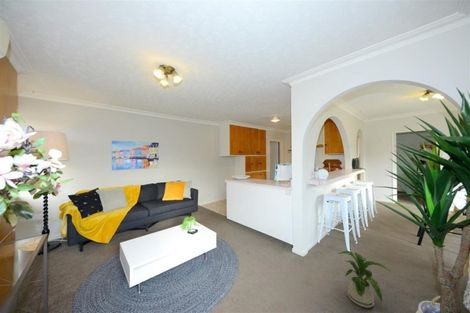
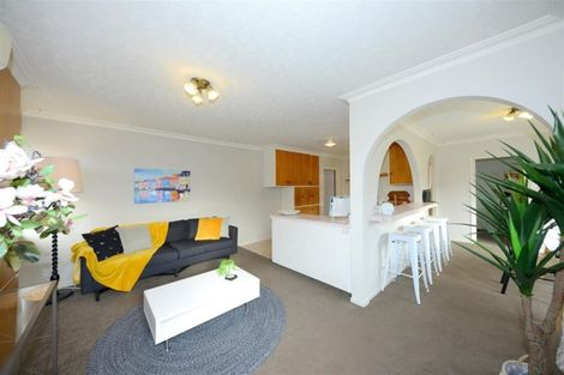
- house plant [337,250,391,309]
